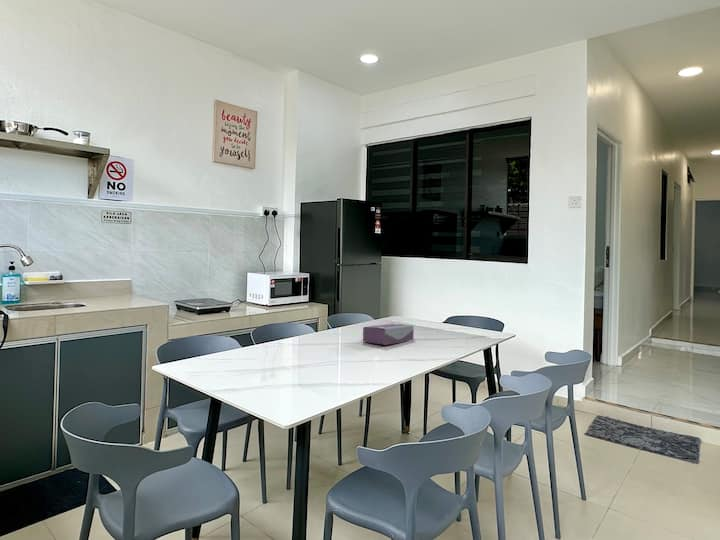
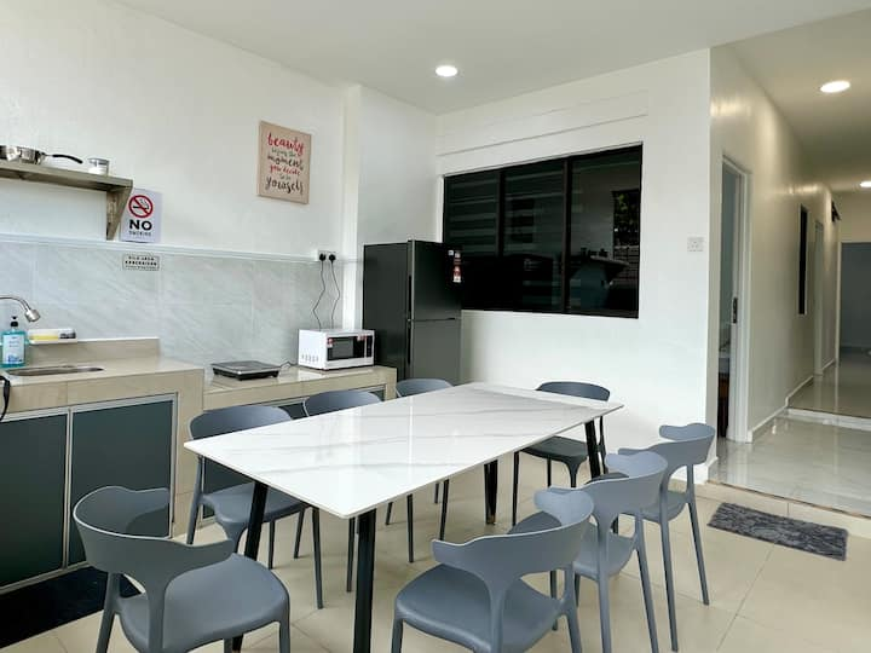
- tissue box [362,323,415,346]
